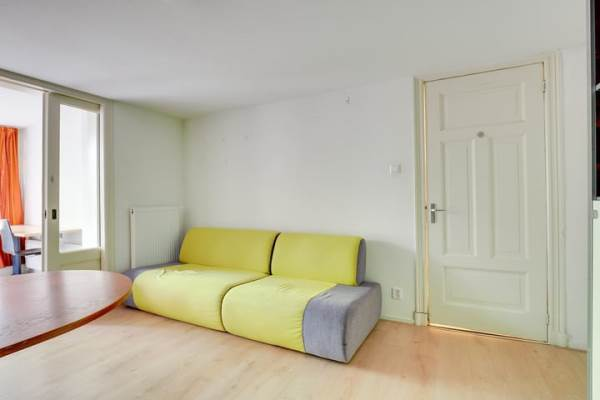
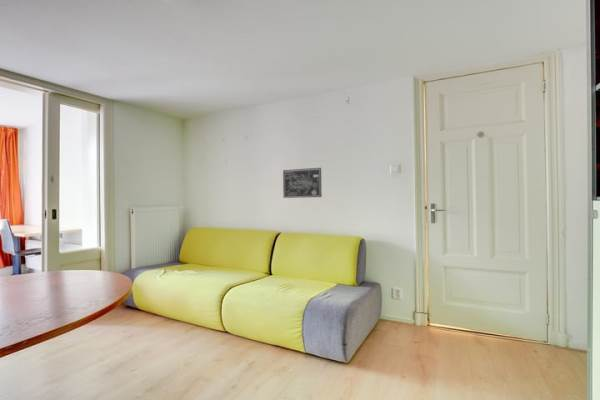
+ wall art [282,167,323,199]
